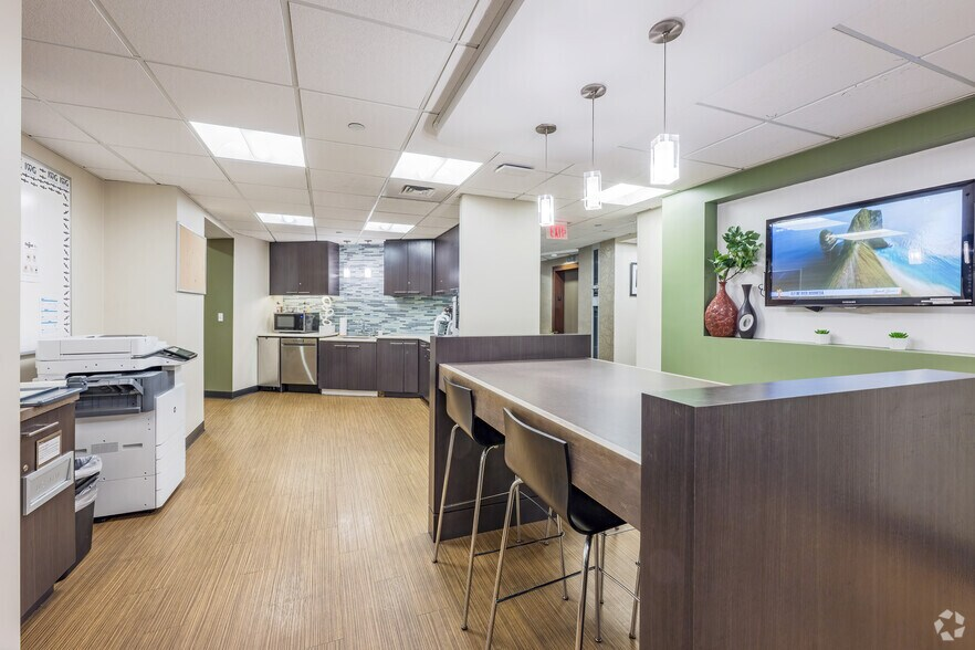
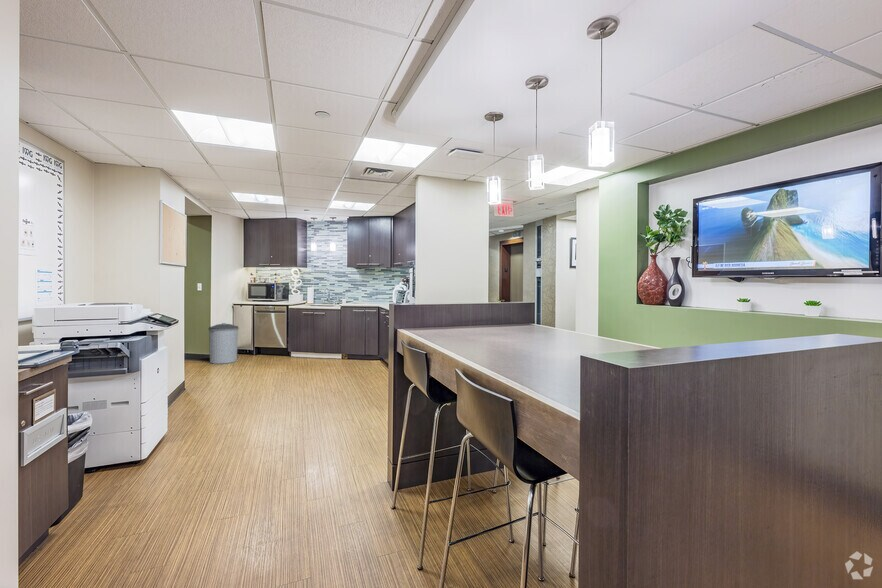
+ trash can [207,322,240,365]
